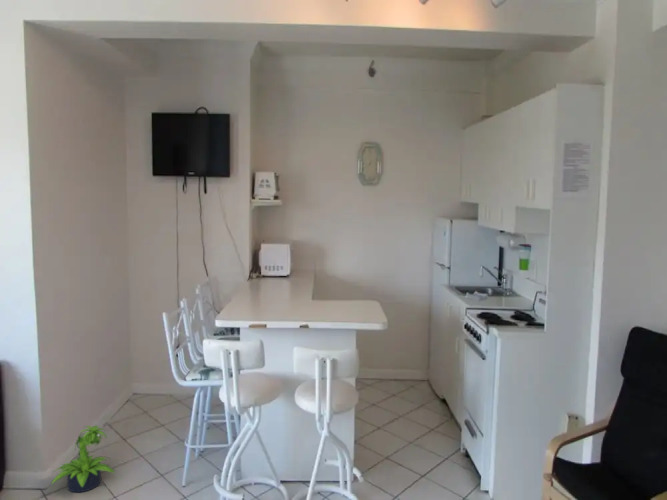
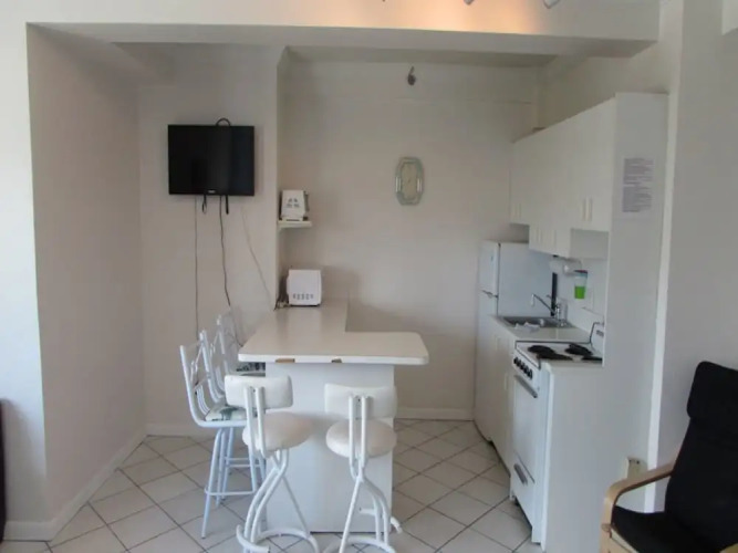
- potted plant [51,425,116,493]
